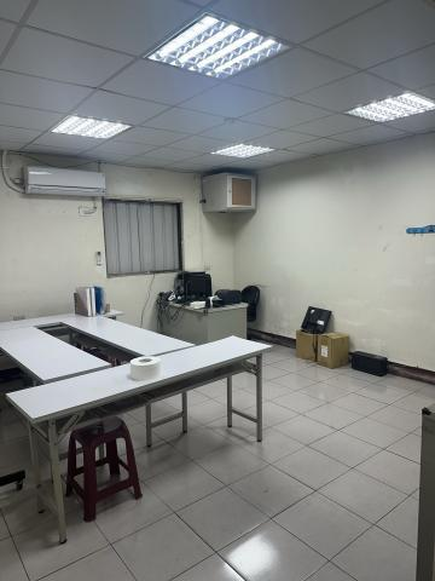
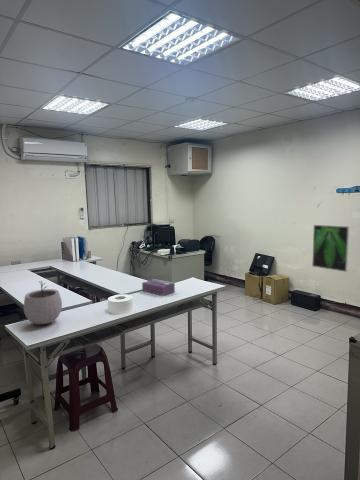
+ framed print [311,224,350,273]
+ plant pot [23,280,63,326]
+ tissue box [141,278,176,297]
